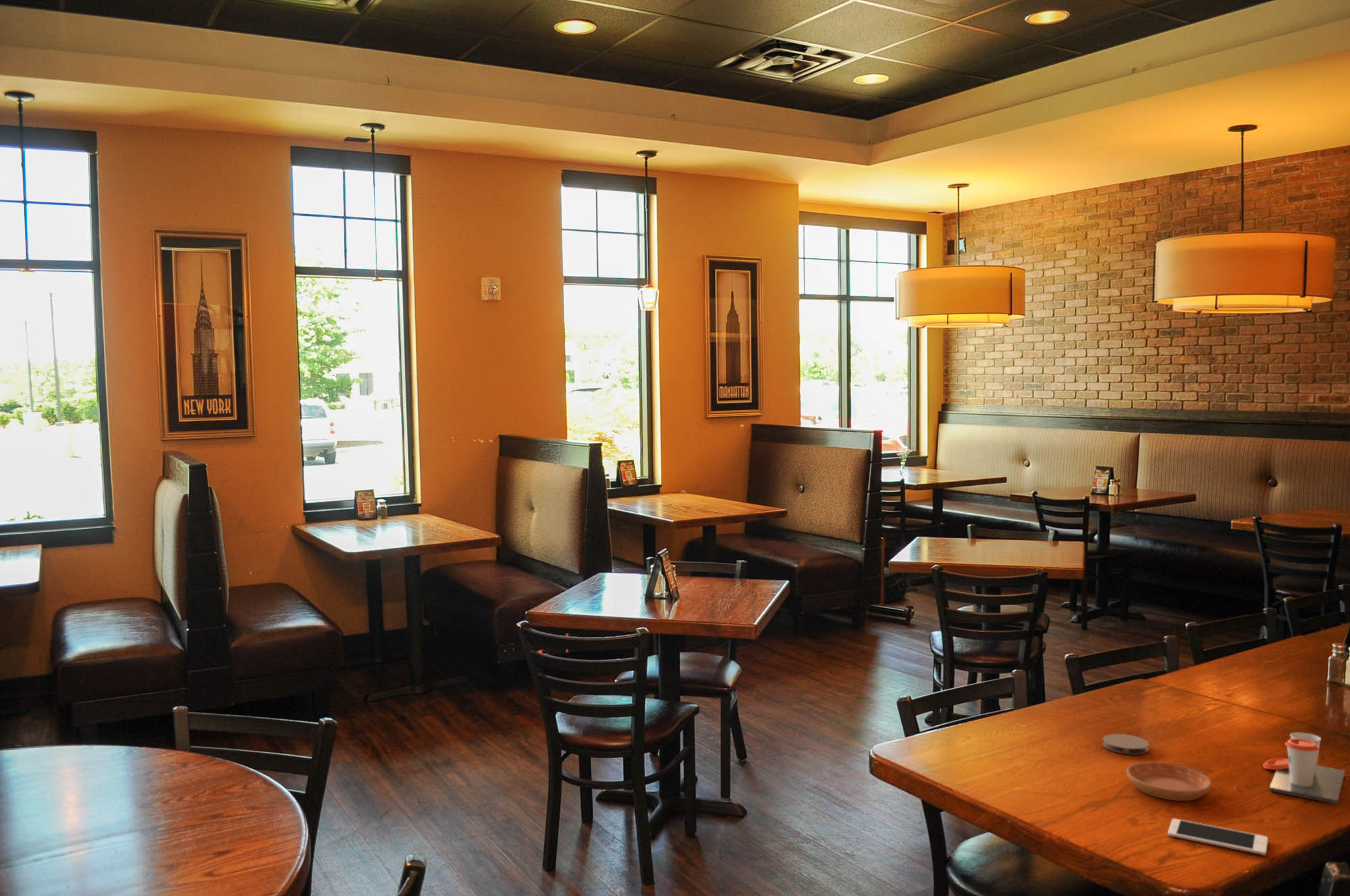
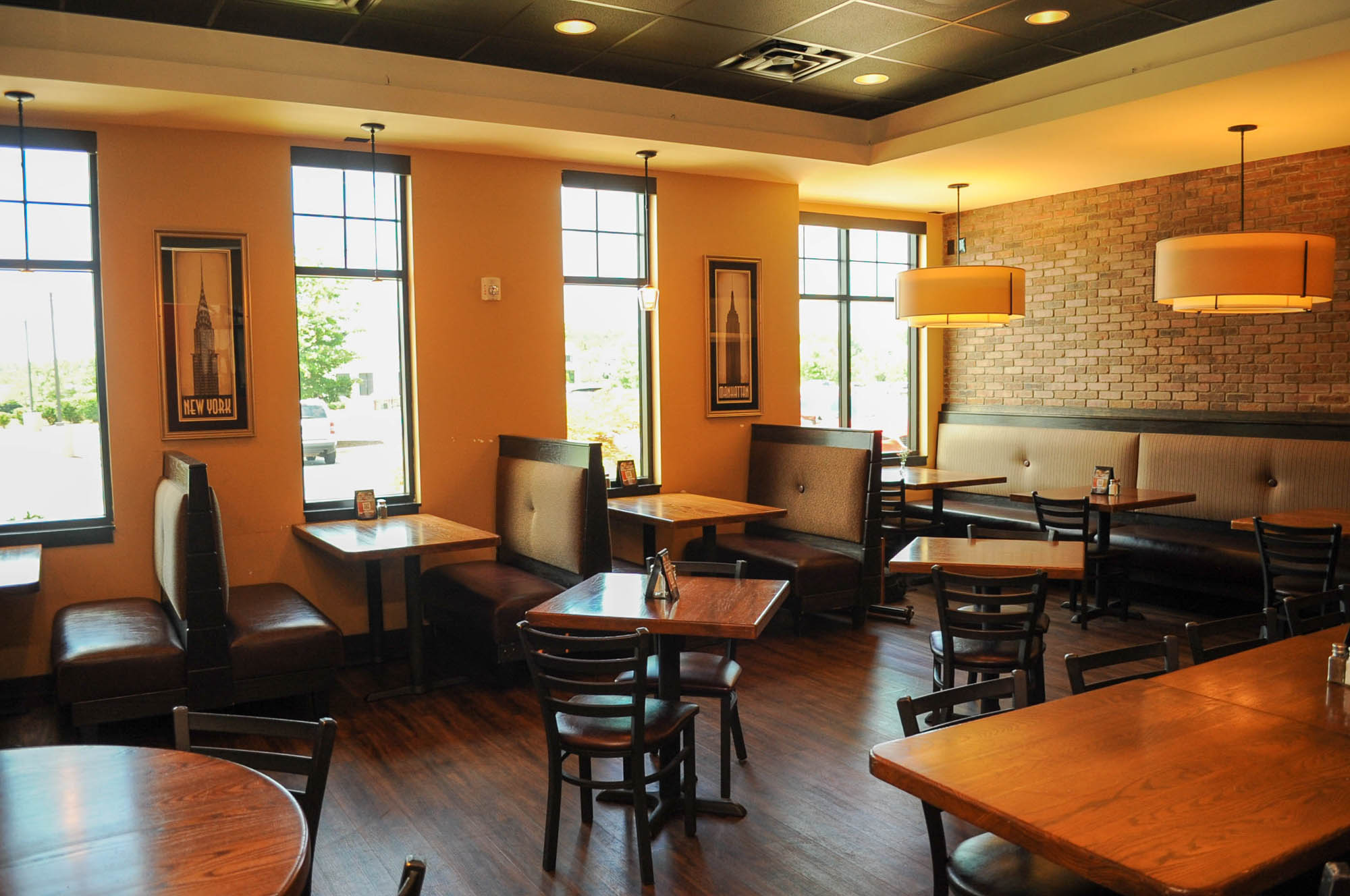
- coaster [1102,733,1150,755]
- cup [1262,732,1345,805]
- saucer [1126,761,1212,802]
- cell phone [1167,818,1268,856]
